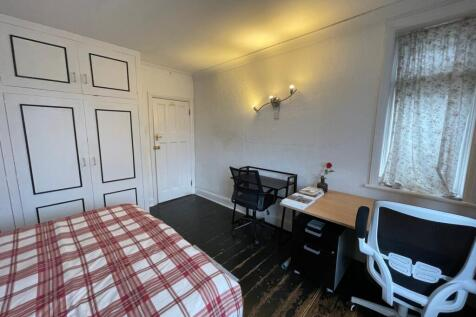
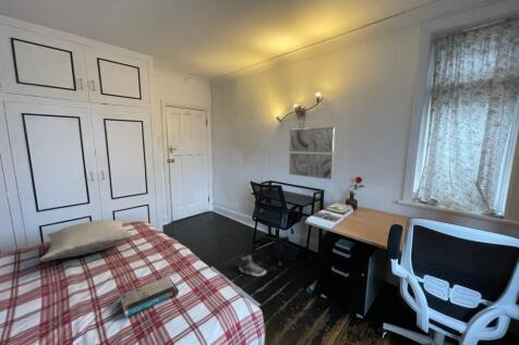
+ pillow [38,219,134,262]
+ book [119,275,180,318]
+ sneaker [239,254,267,278]
+ wall art [288,126,336,181]
